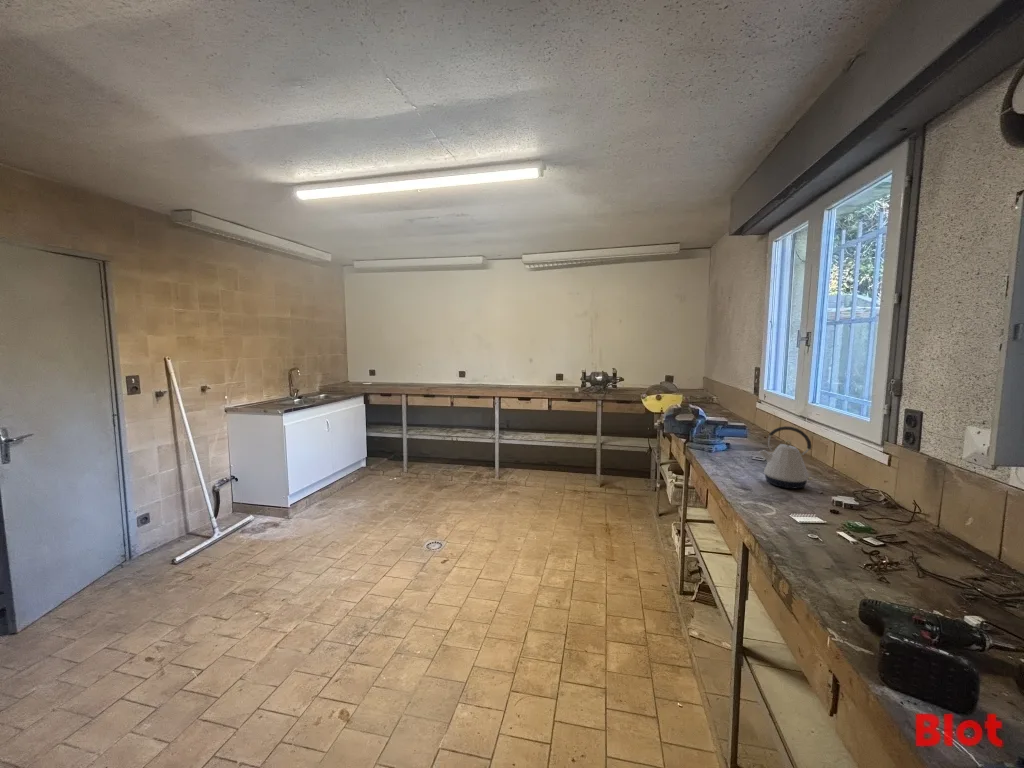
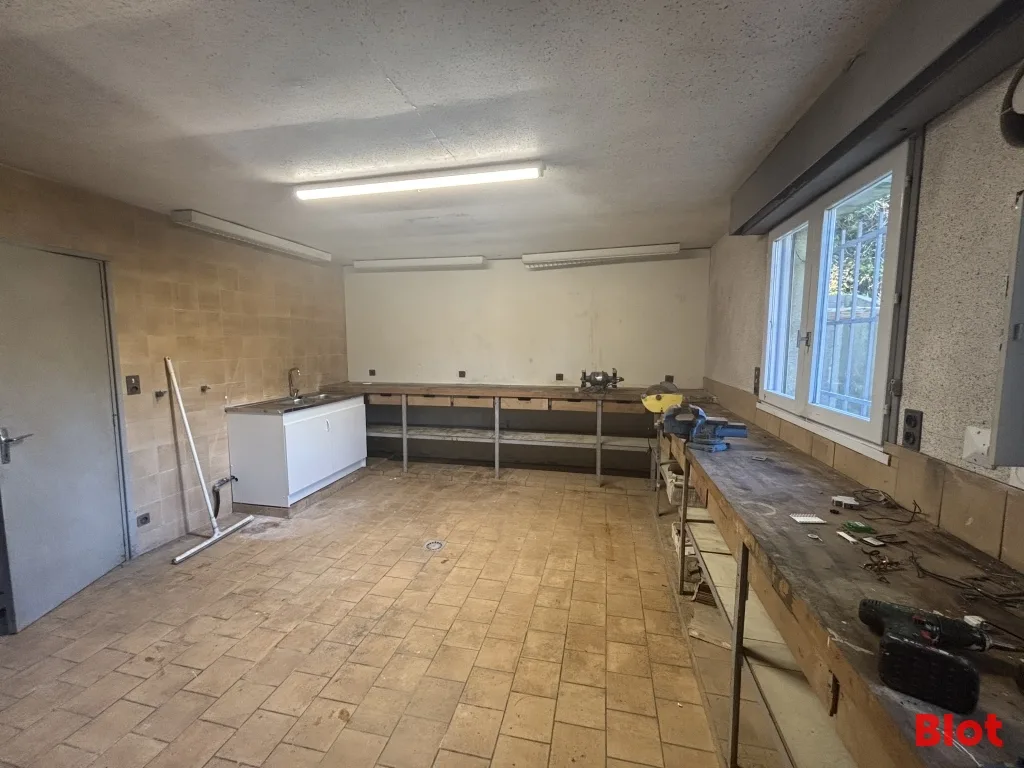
- kettle [758,425,813,490]
